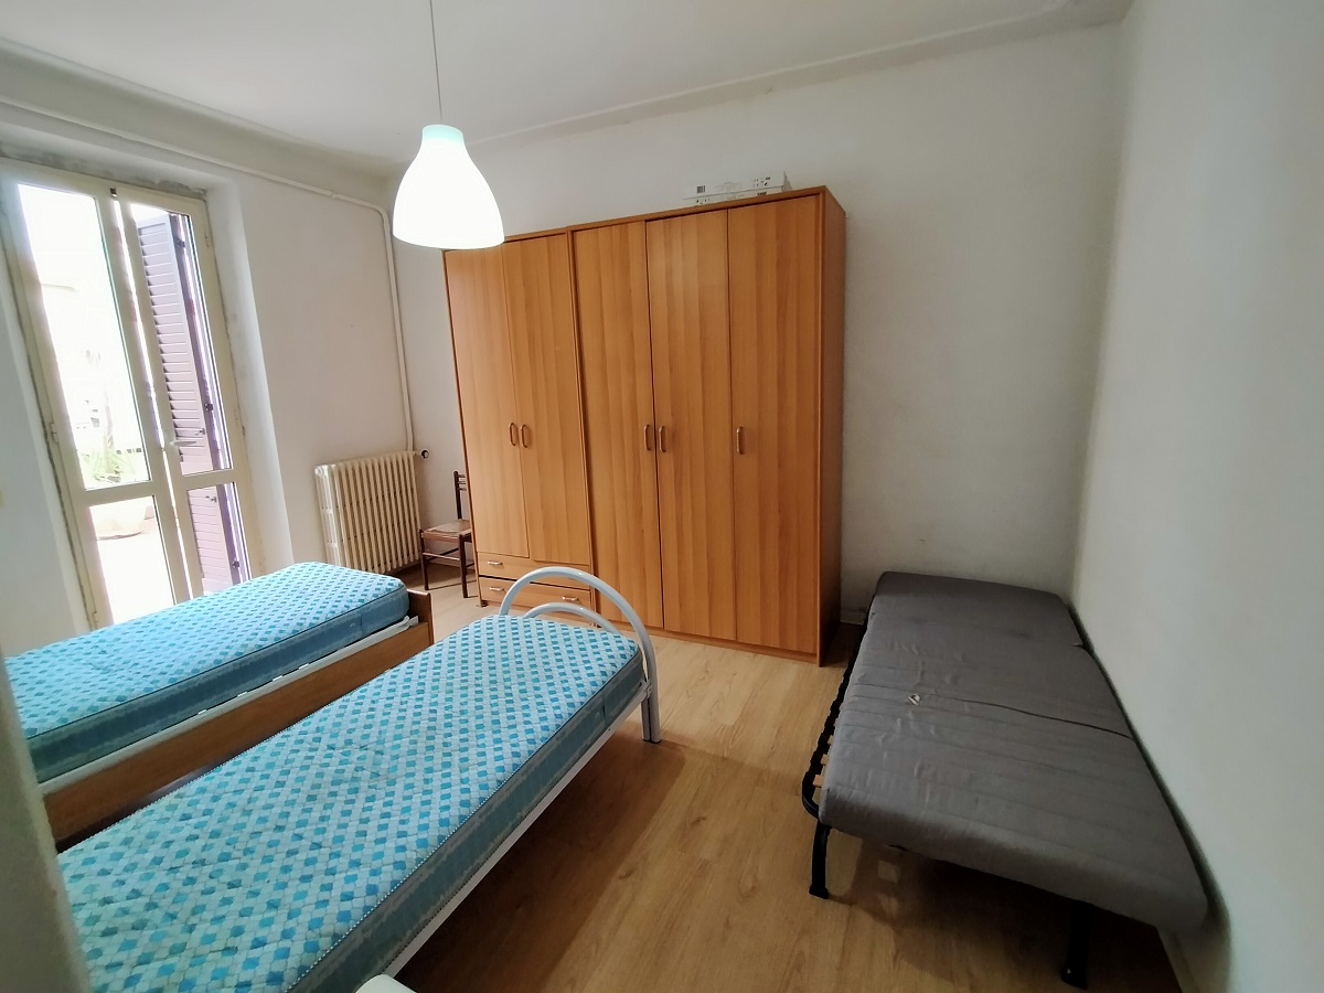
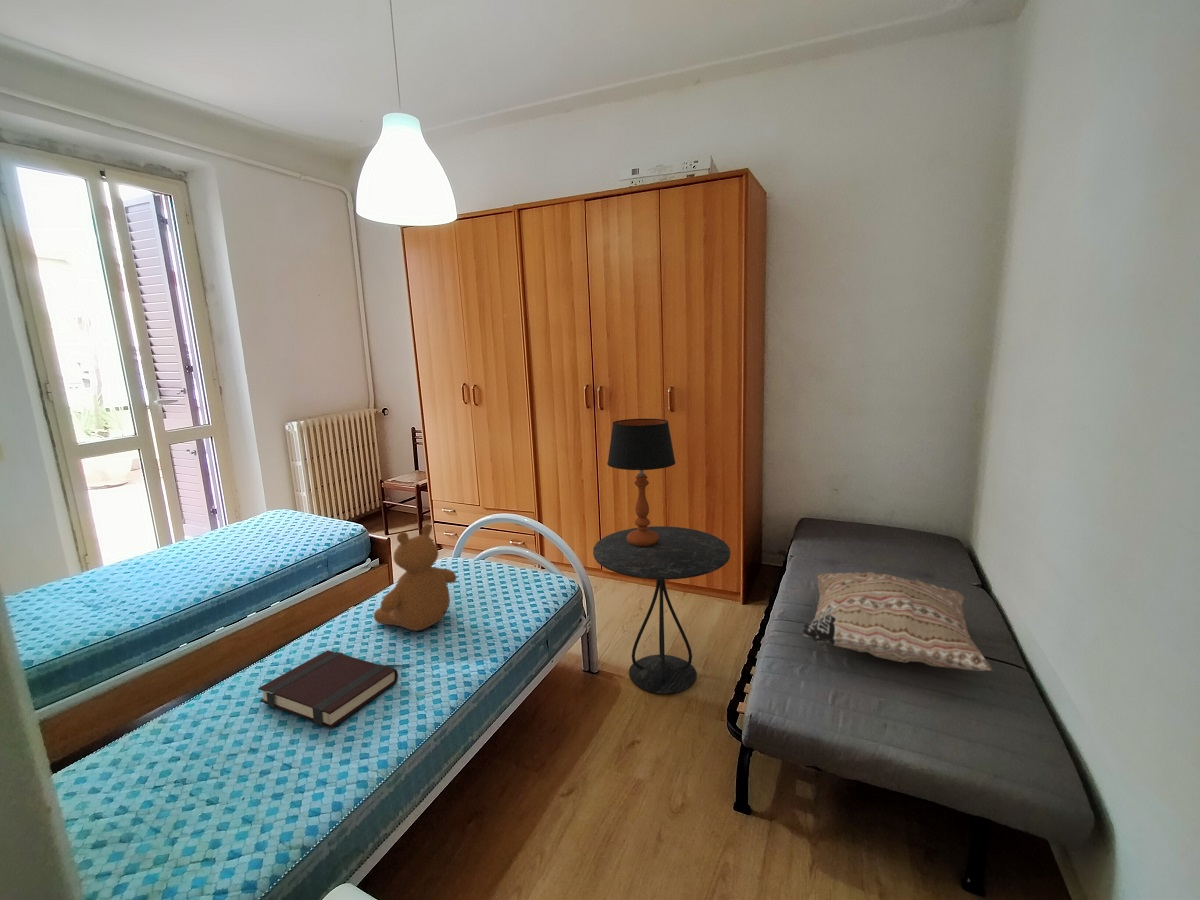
+ side table [592,525,731,695]
+ table lamp [606,418,676,546]
+ book [257,649,399,729]
+ cushion [801,571,993,672]
+ teddy bear [373,523,457,632]
